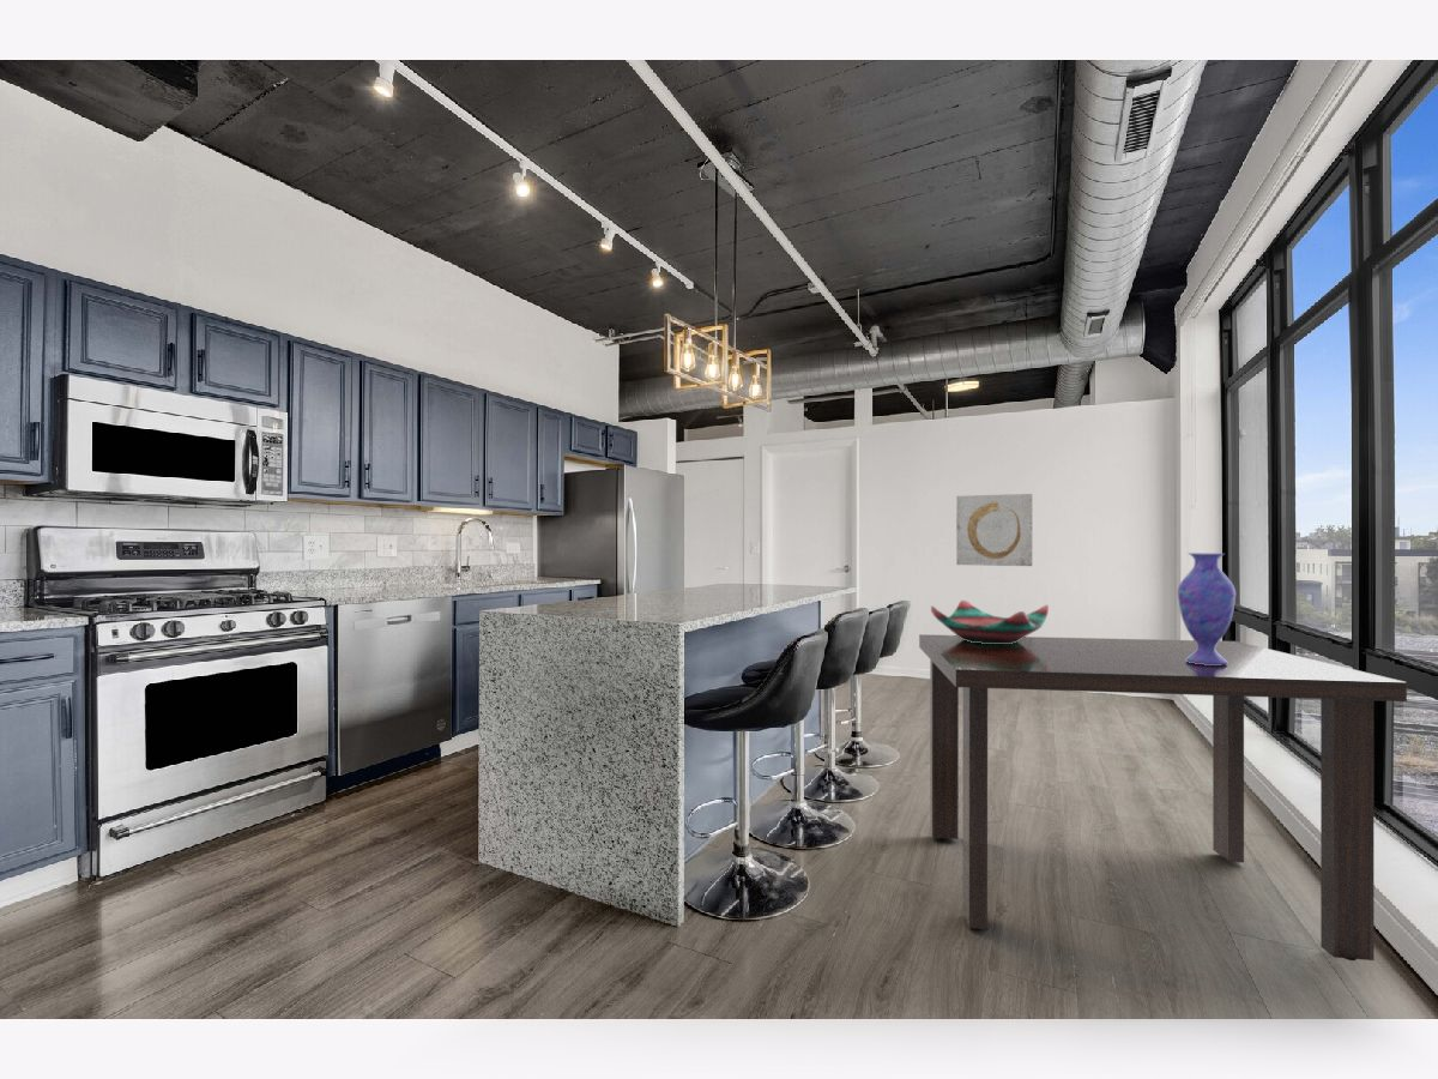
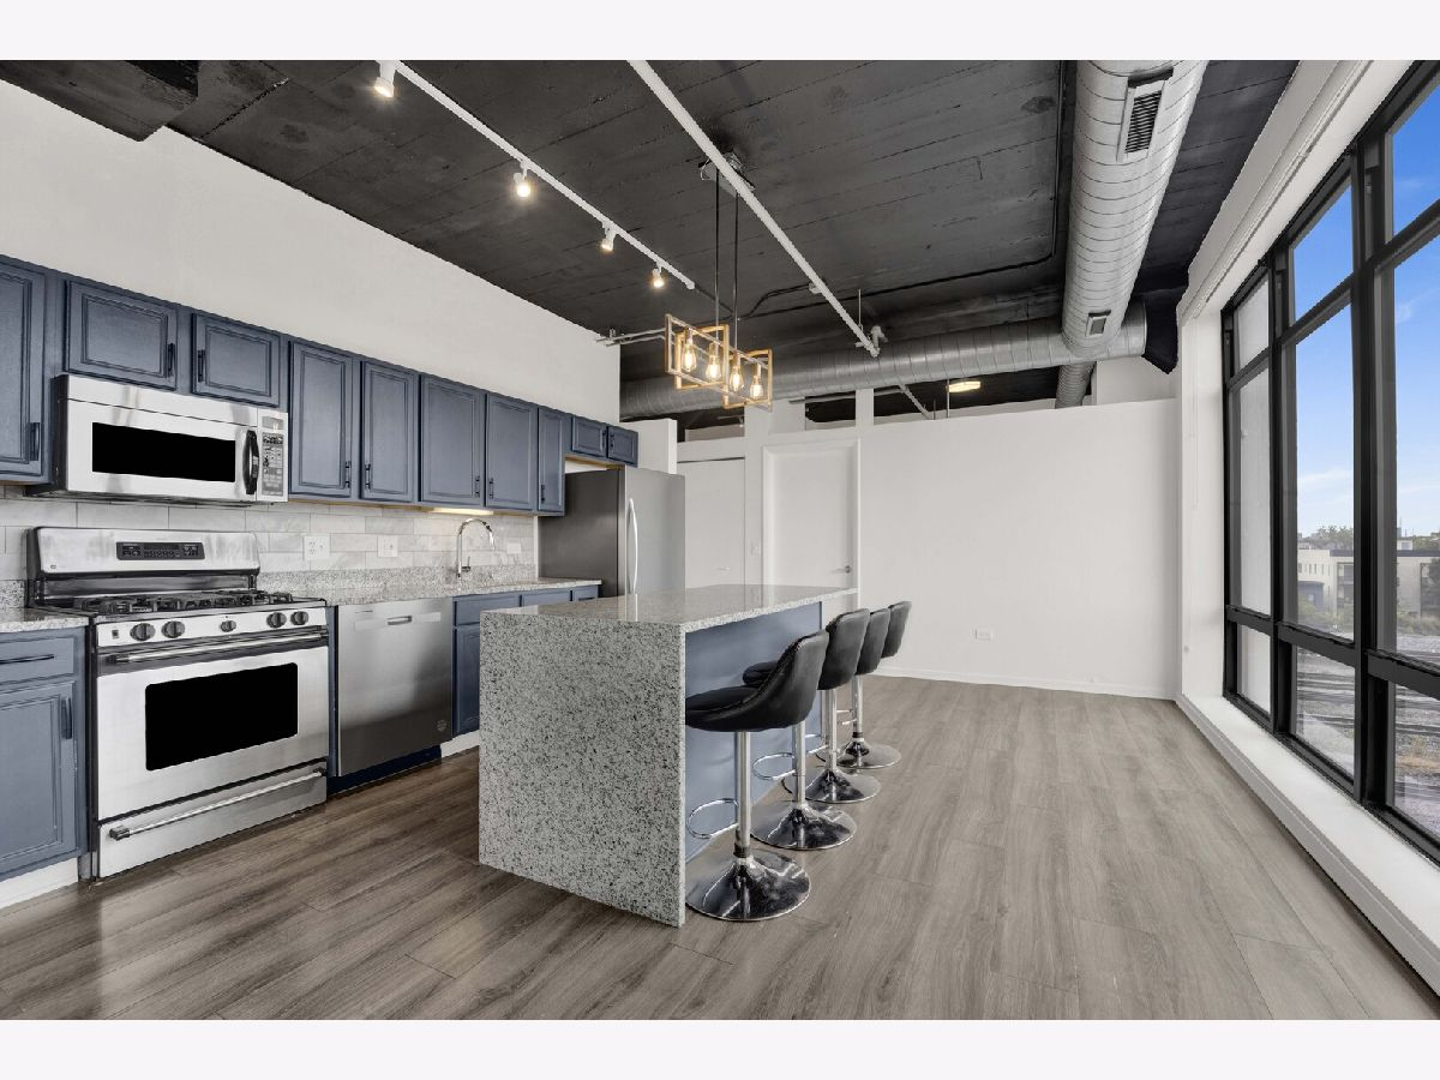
- wall art [955,493,1033,567]
- decorative bowl [930,599,1050,644]
- vase [1177,551,1237,665]
- dining table [918,633,1408,962]
